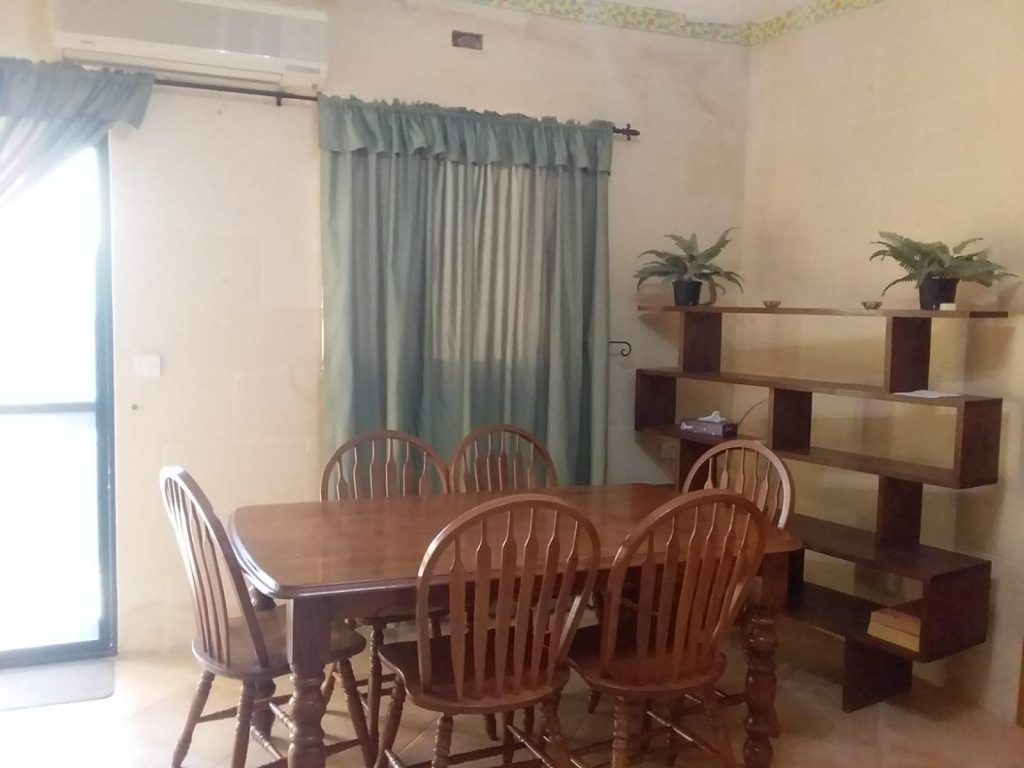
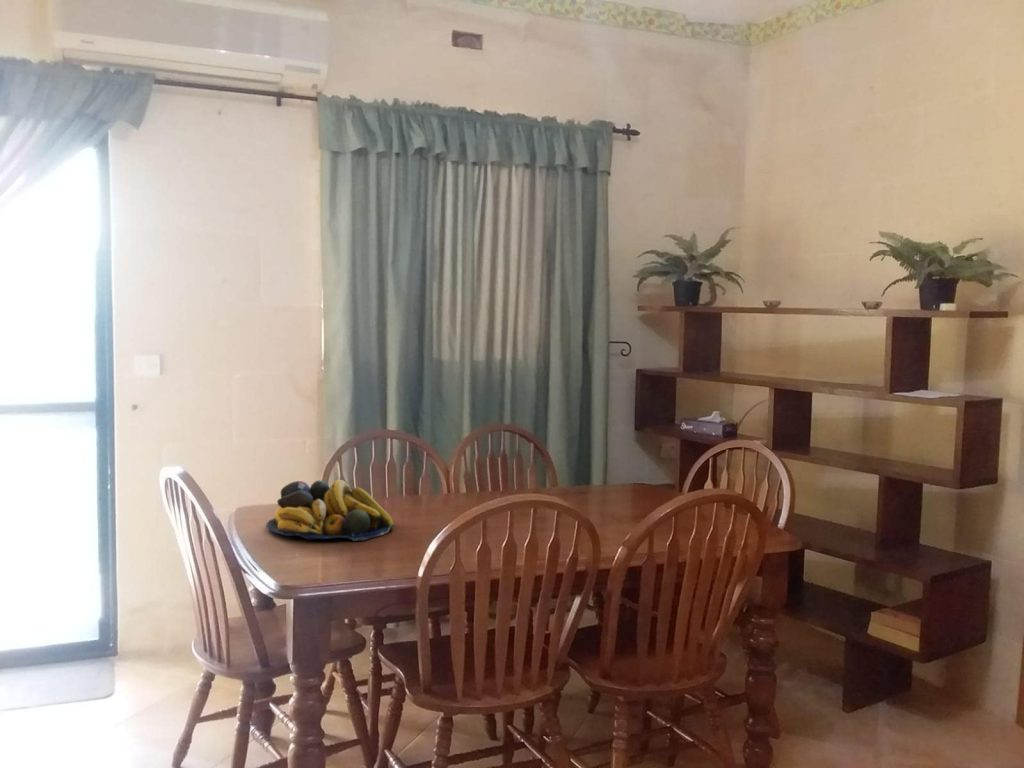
+ fruit bowl [265,479,395,542]
